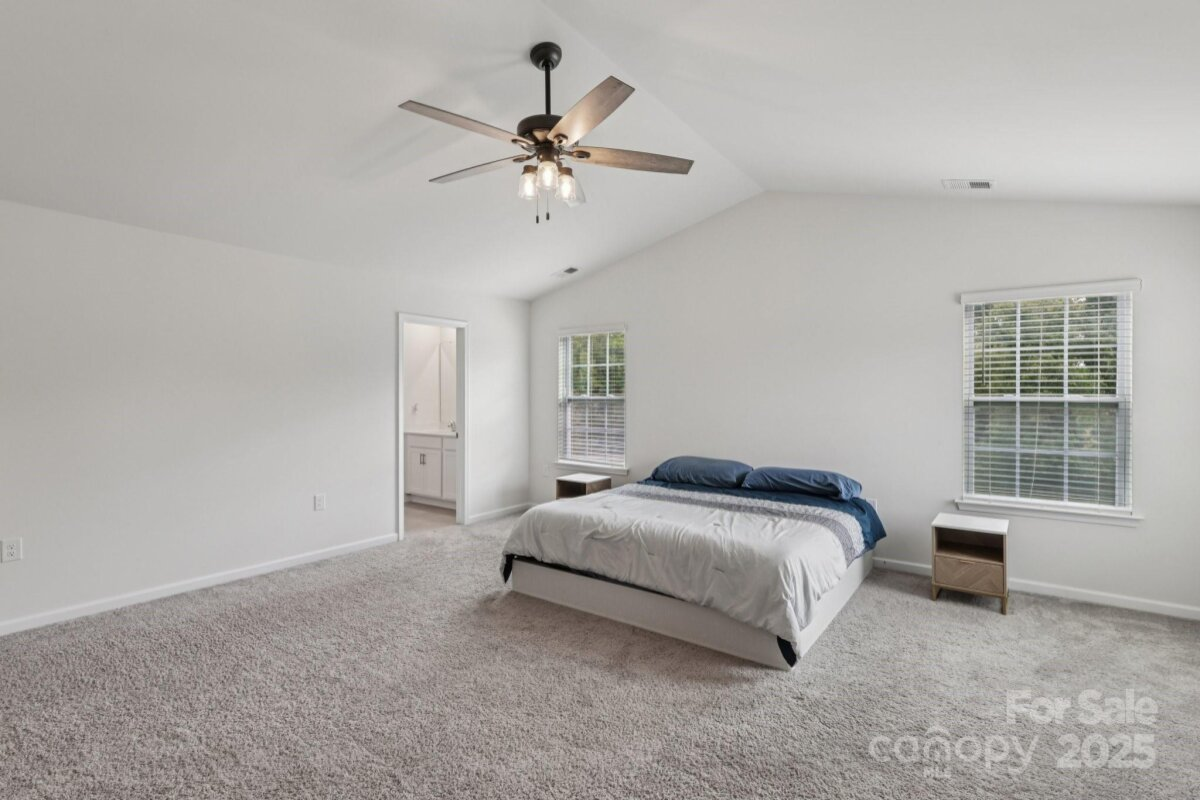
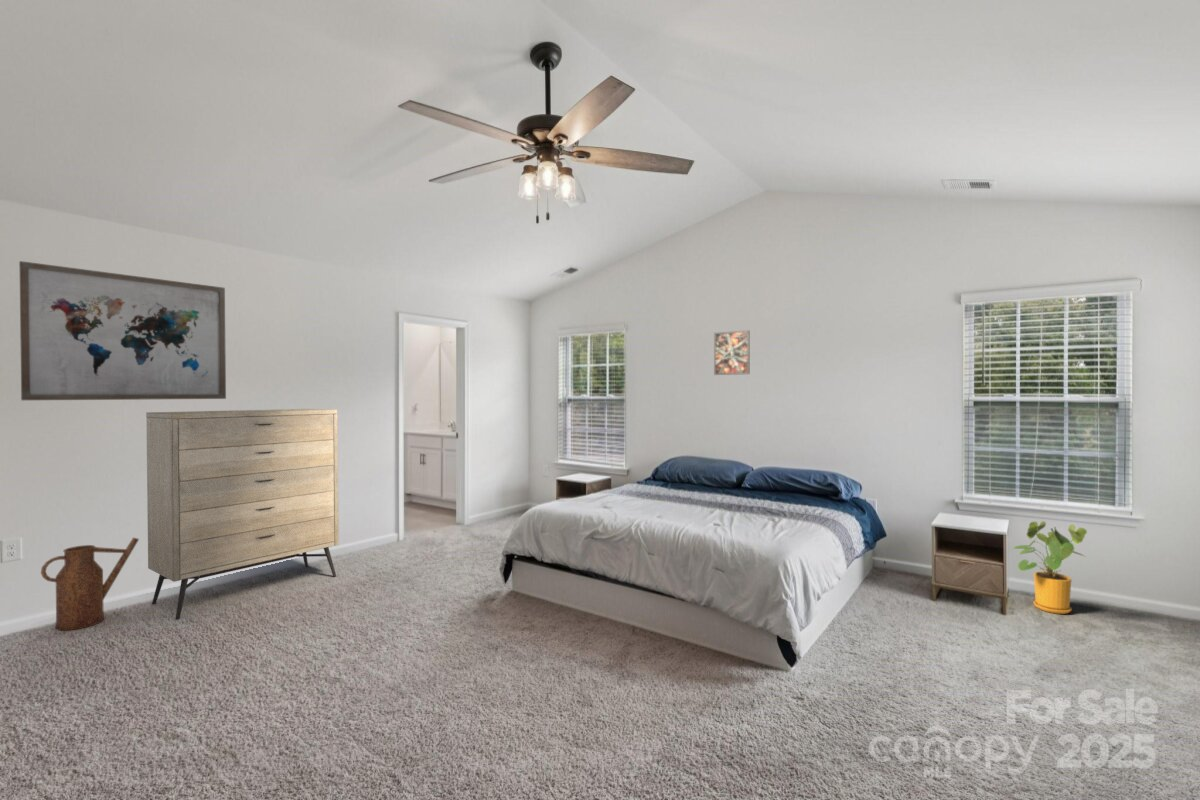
+ watering can [40,537,140,632]
+ house plant [1010,520,1090,615]
+ wall art [18,260,227,401]
+ dresser [145,408,340,620]
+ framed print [713,329,751,376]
